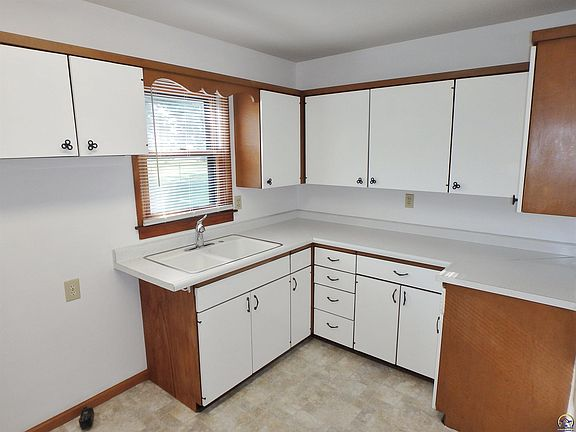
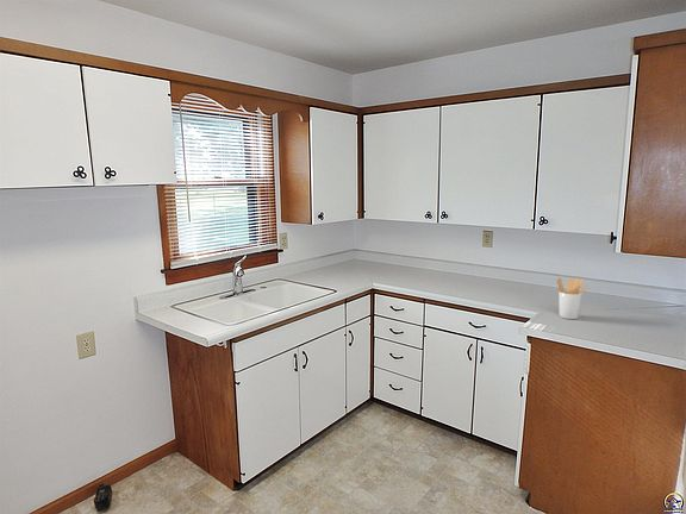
+ utensil holder [556,277,588,320]
